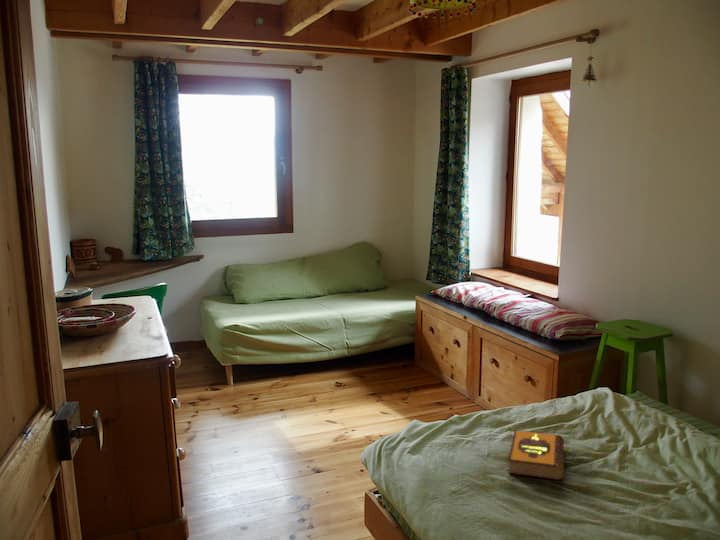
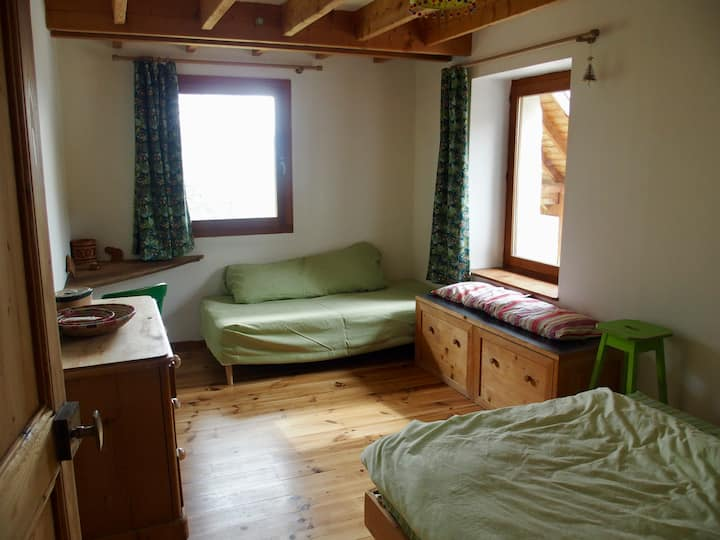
- hardback book [507,429,565,481]
